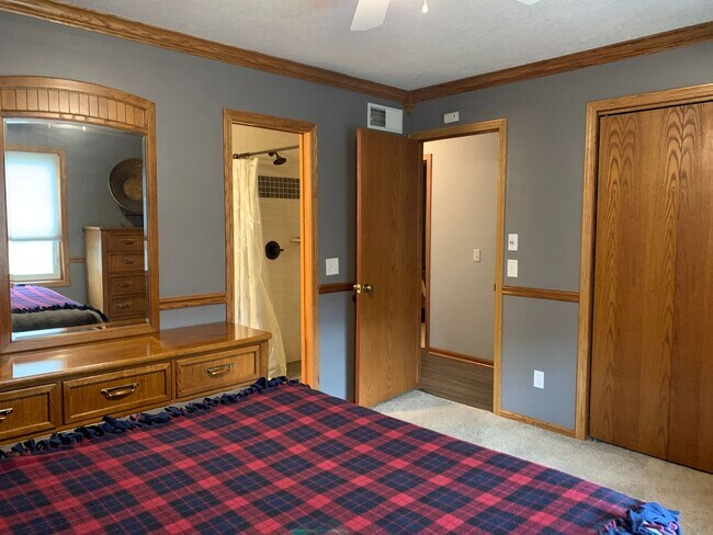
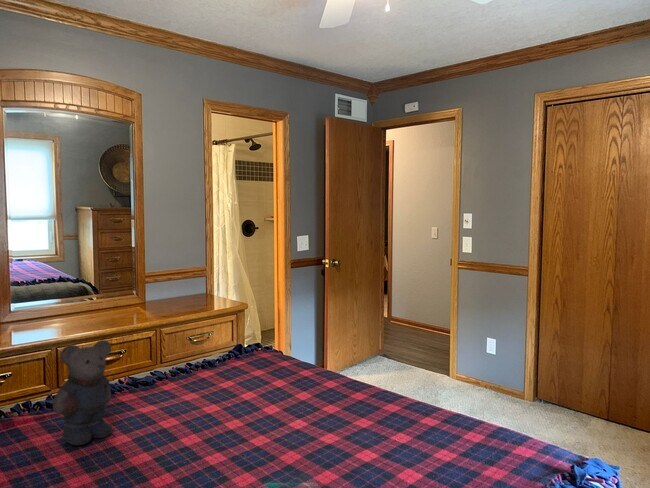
+ bear [52,339,113,446]
